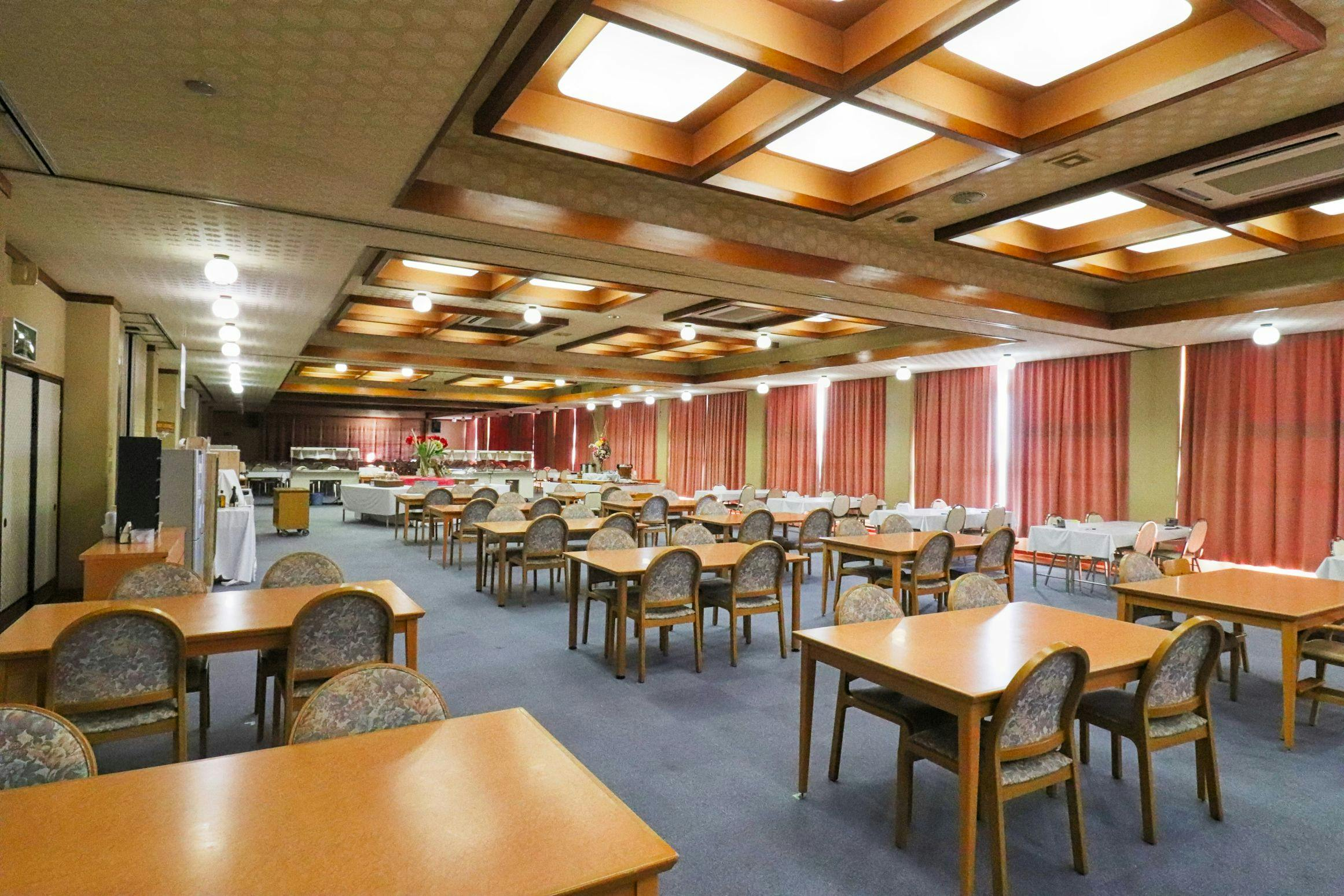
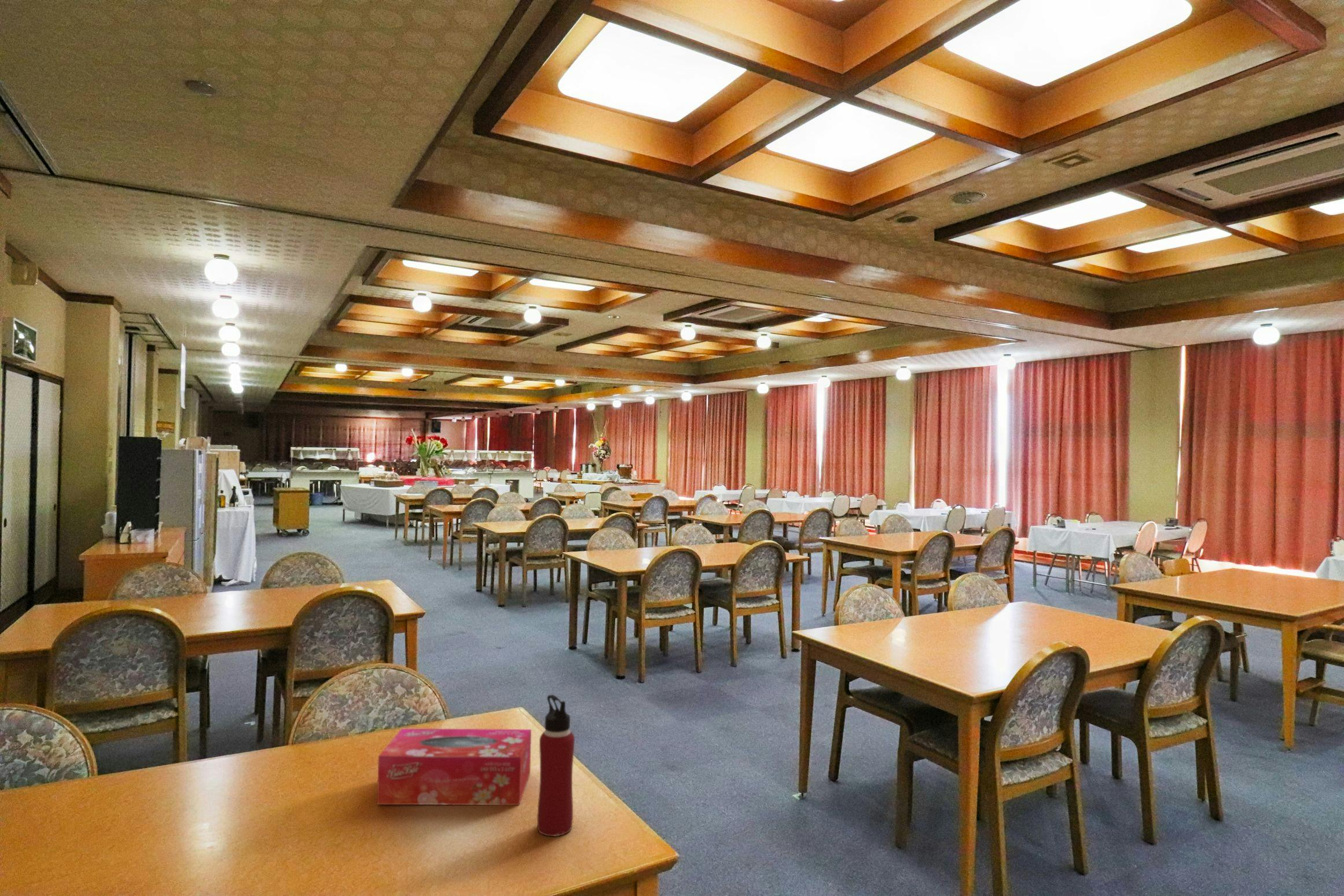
+ water bottle [537,694,575,837]
+ tissue box [377,728,532,806]
